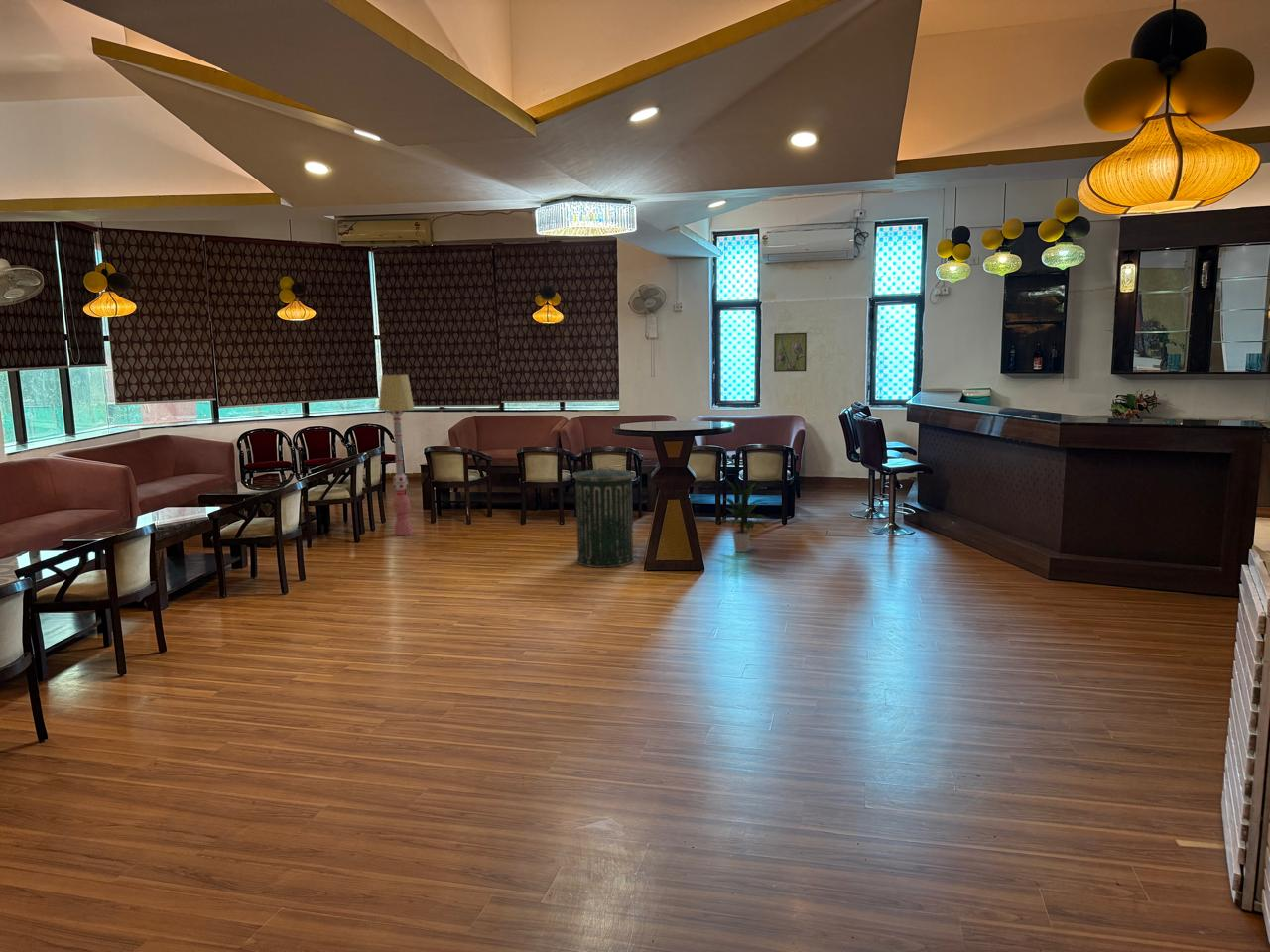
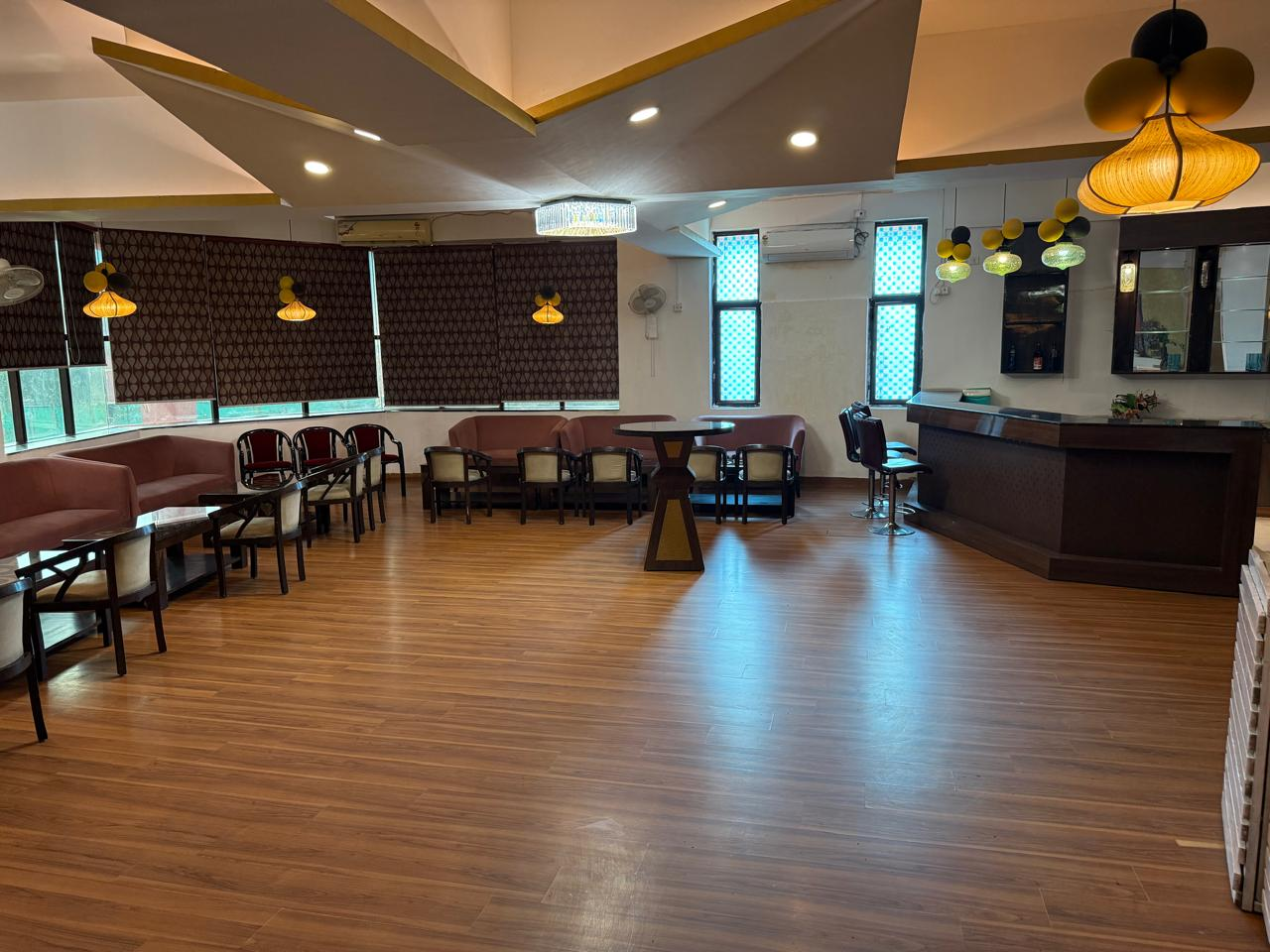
- floor lamp [377,374,416,536]
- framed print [773,332,808,373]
- indoor plant [714,479,770,553]
- trash can [572,466,636,568]
